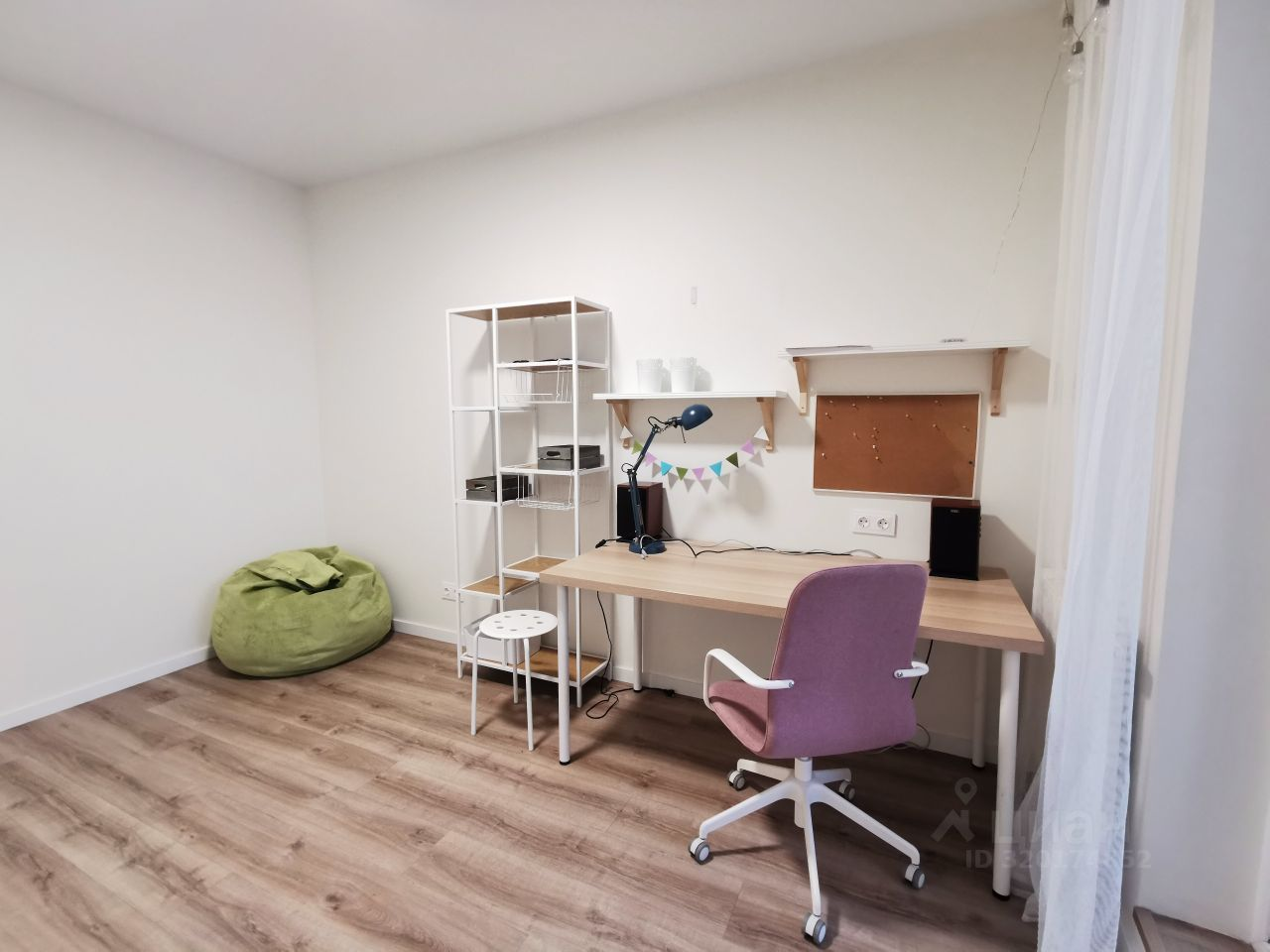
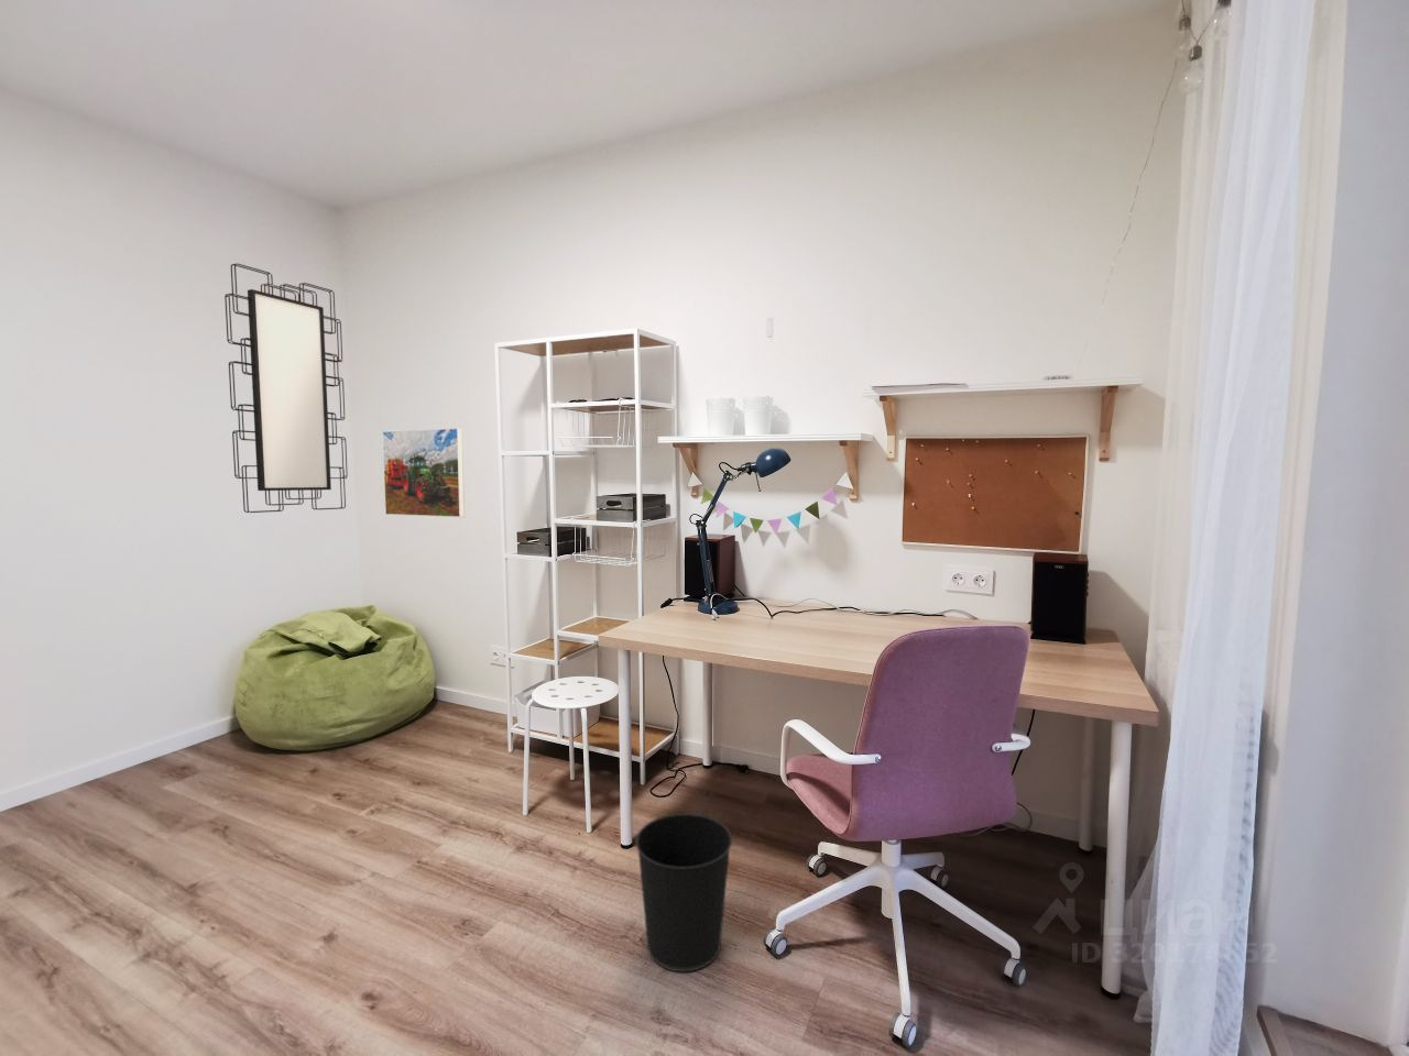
+ wastebasket [635,812,733,974]
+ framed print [381,427,466,518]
+ mirror [223,262,349,514]
